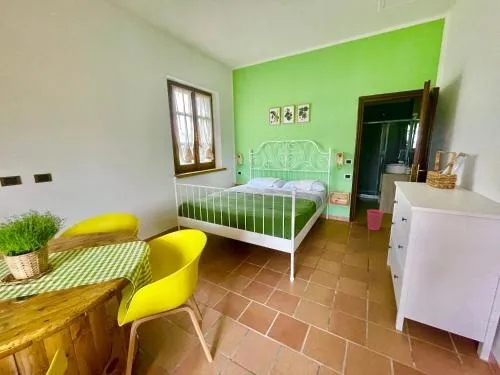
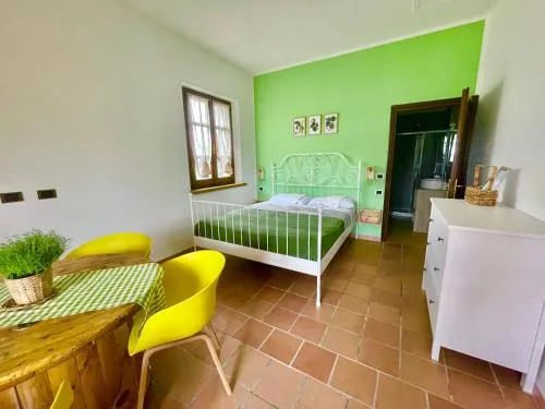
- waste basket [366,208,385,231]
